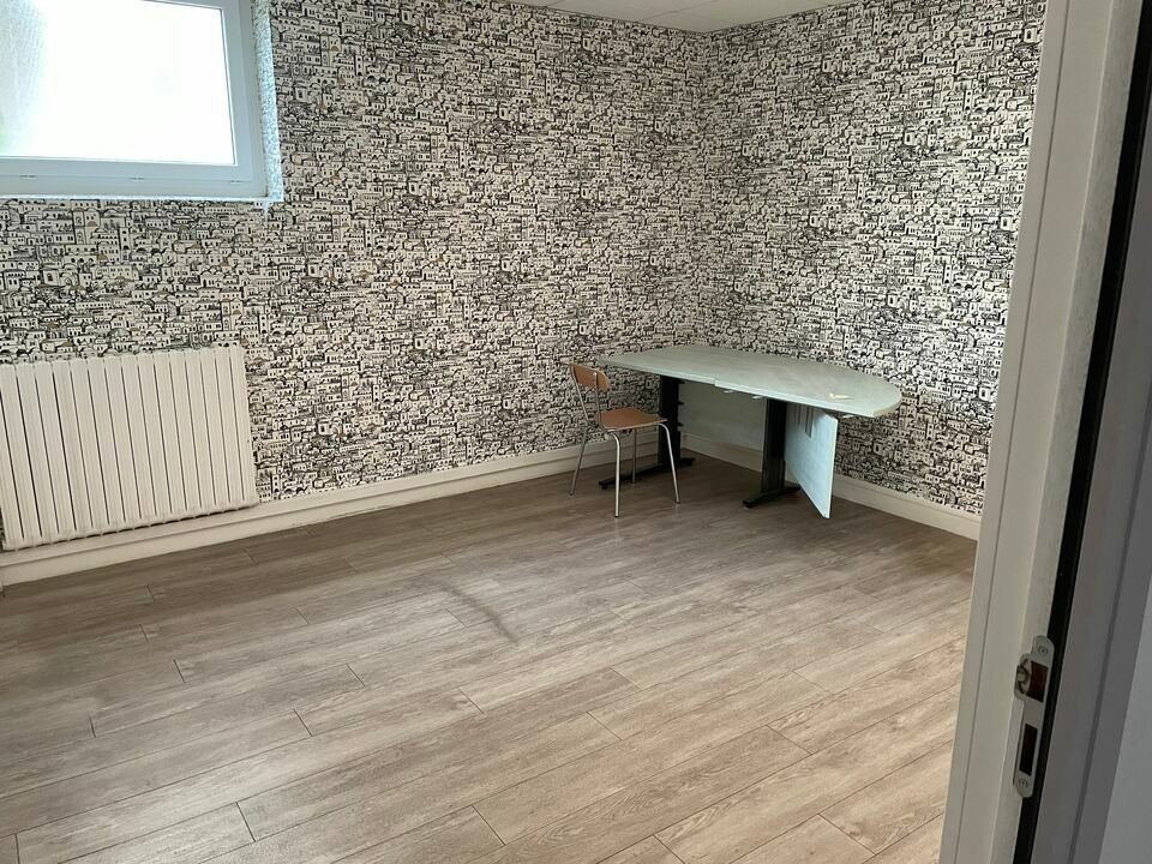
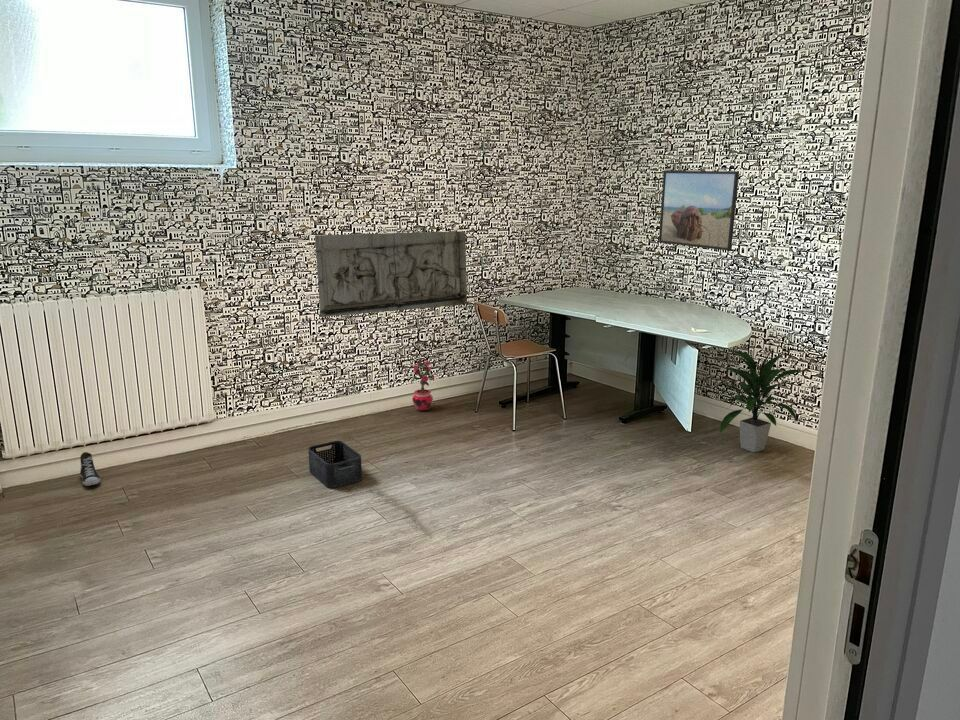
+ sneaker [79,451,101,487]
+ storage bin [307,440,363,489]
+ indoor plant [718,348,807,453]
+ relief sculpture [314,230,468,318]
+ potted plant [408,358,435,412]
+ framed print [658,170,740,252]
